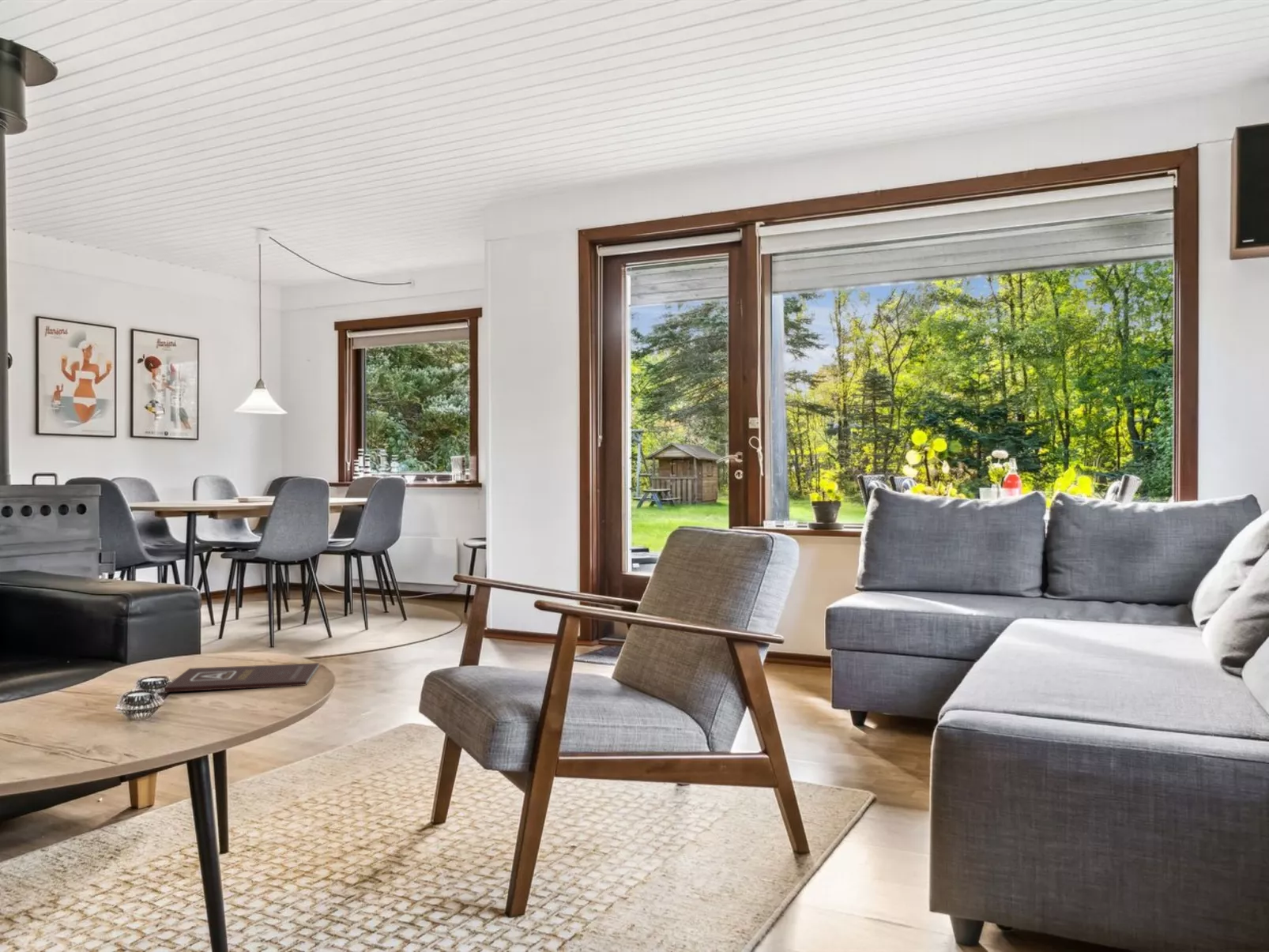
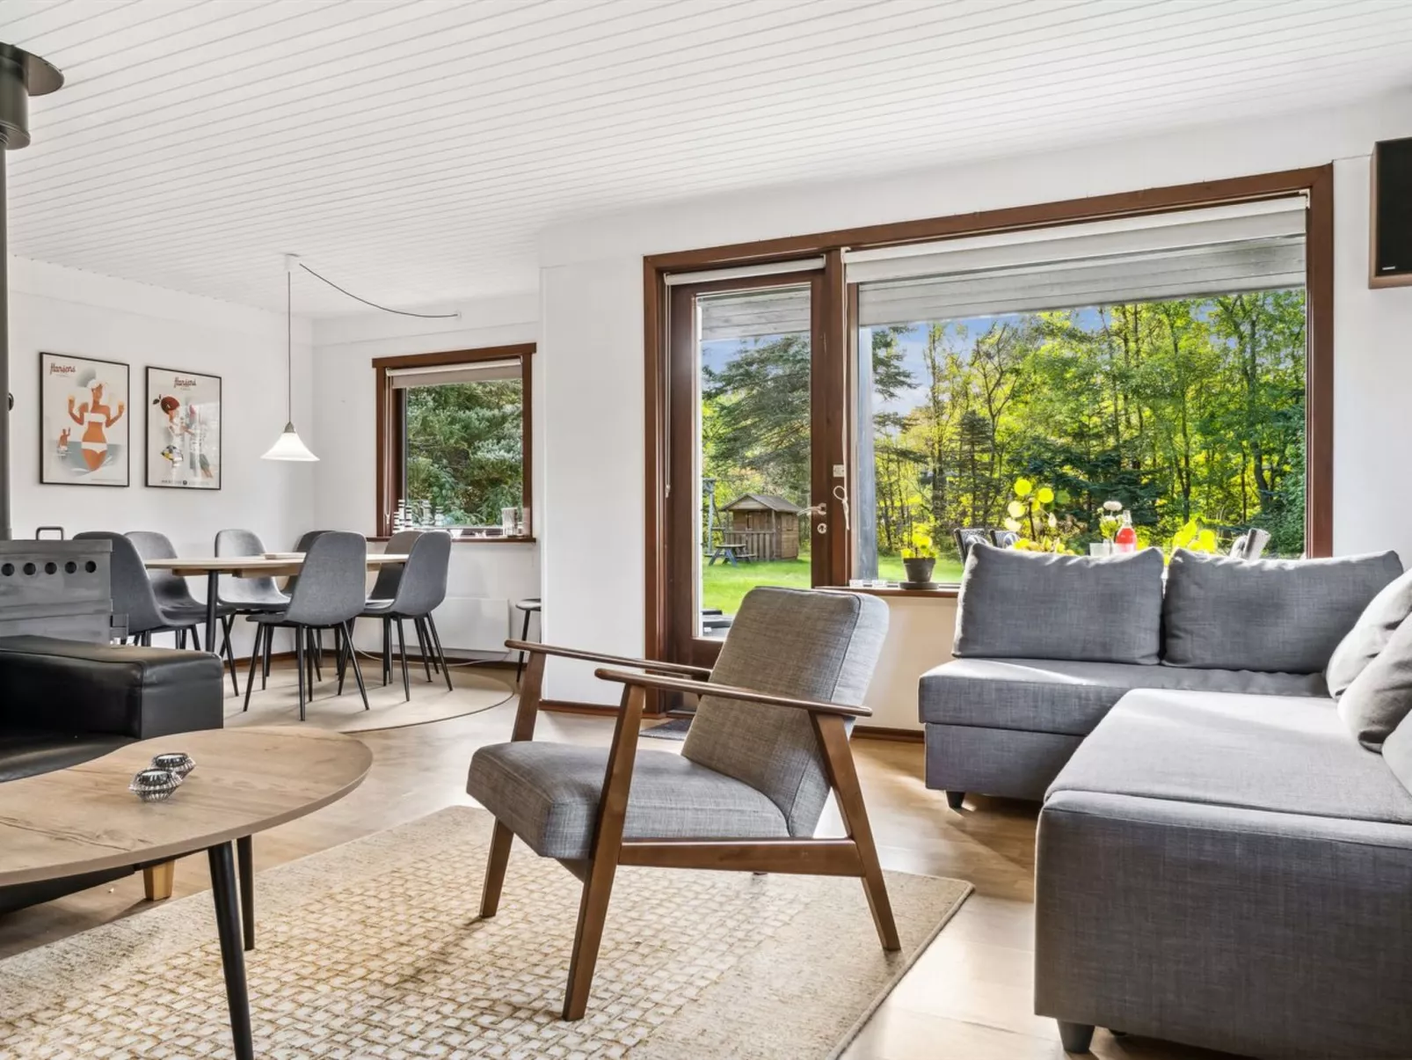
- book [164,662,320,693]
